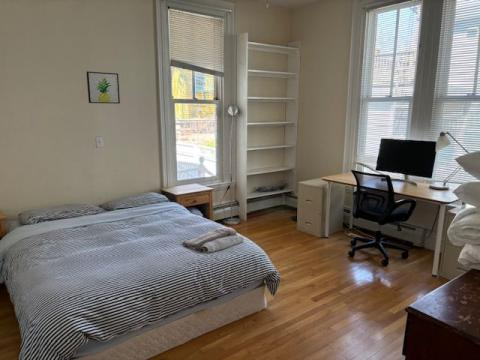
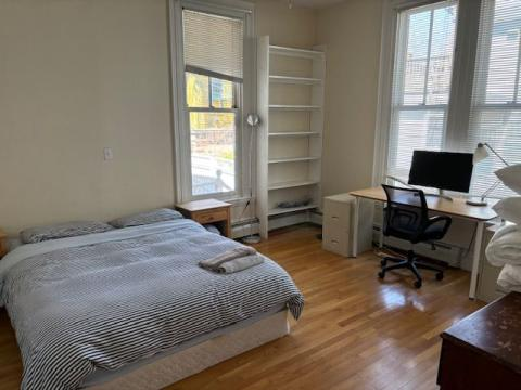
- wall art [85,71,121,105]
